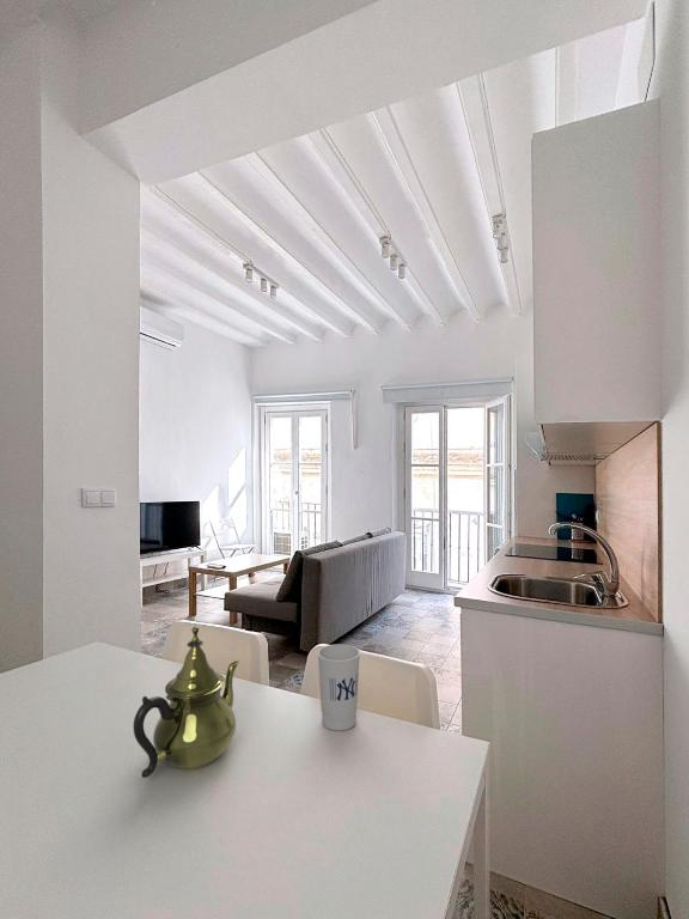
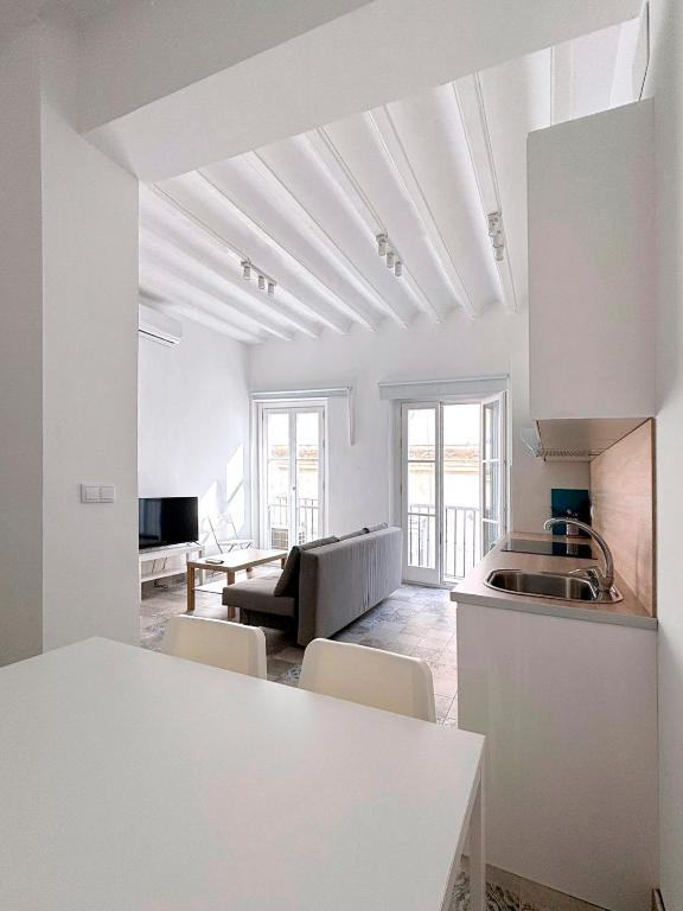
- teapot [133,626,240,779]
- cup [317,643,361,732]
